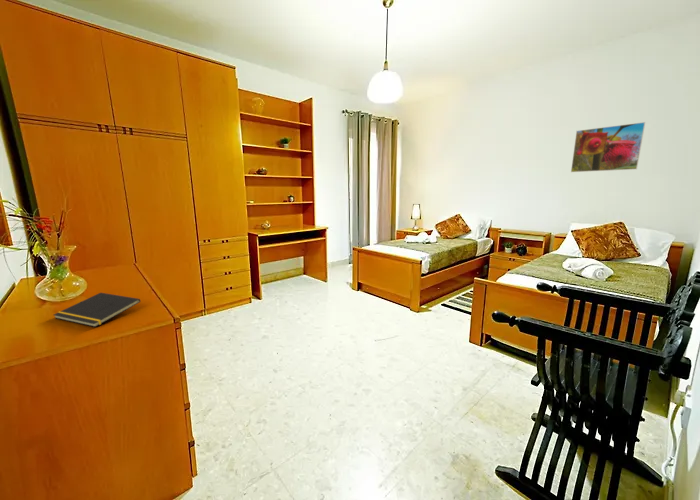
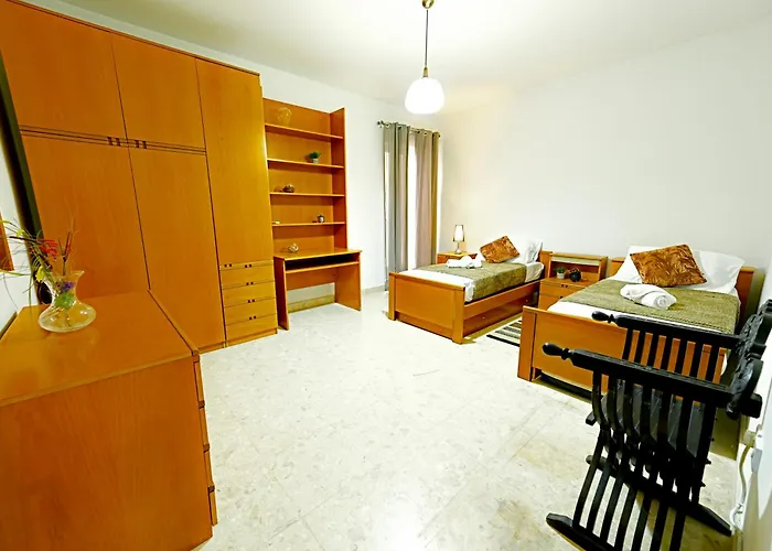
- notepad [53,292,142,328]
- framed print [570,121,646,173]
